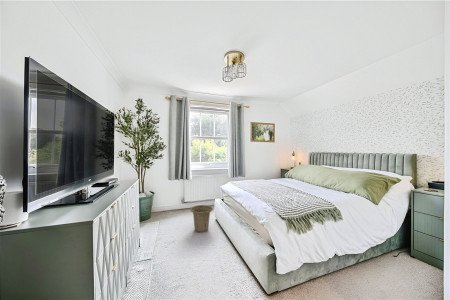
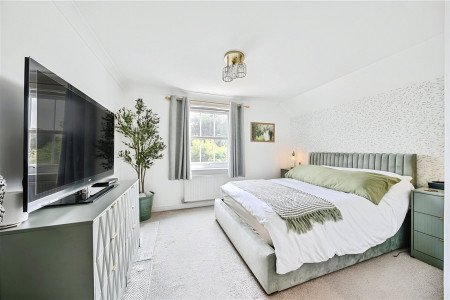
- basket [189,204,214,233]
